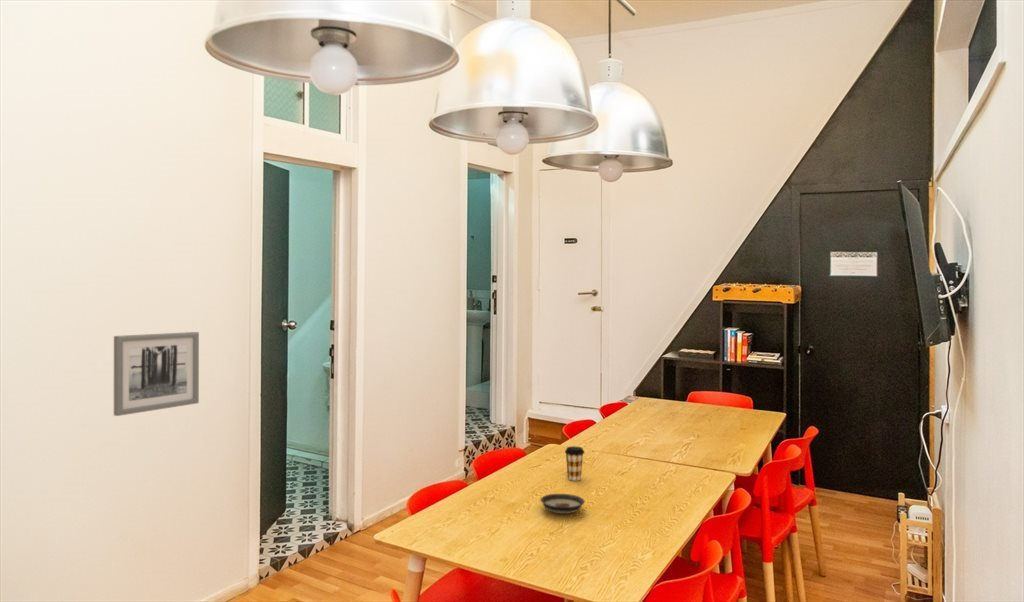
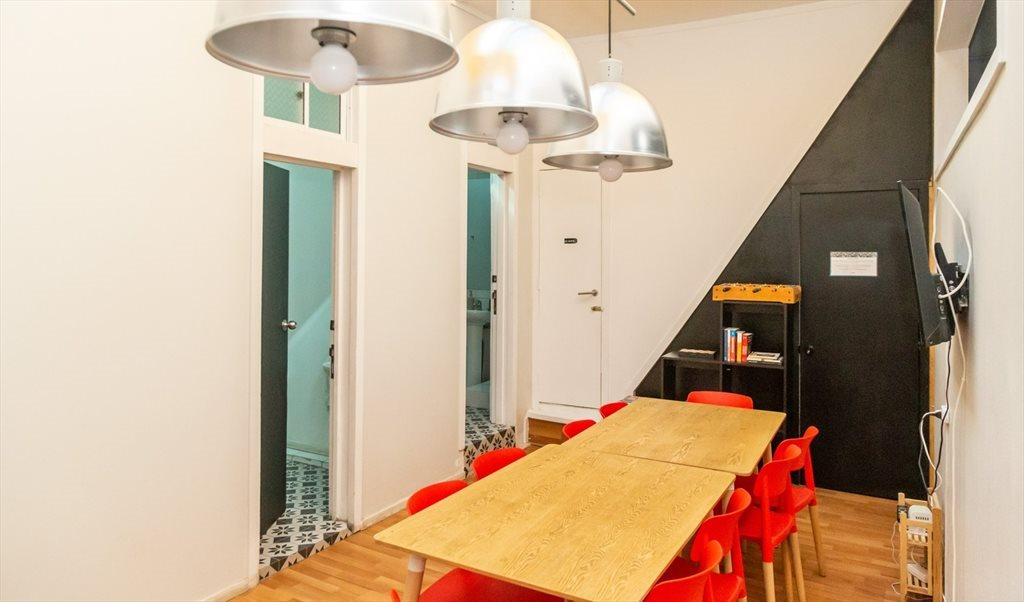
- coffee cup [564,445,586,482]
- saucer [540,493,586,515]
- wall art [113,331,200,417]
